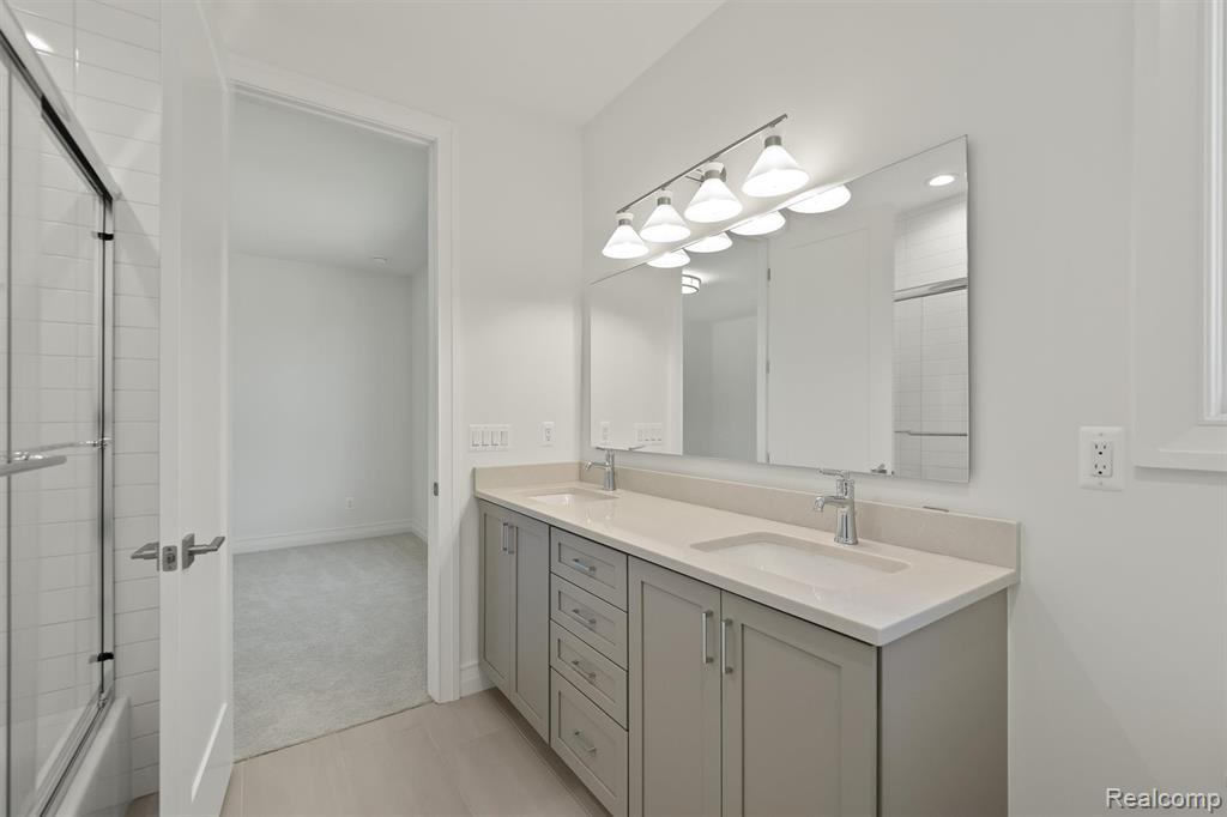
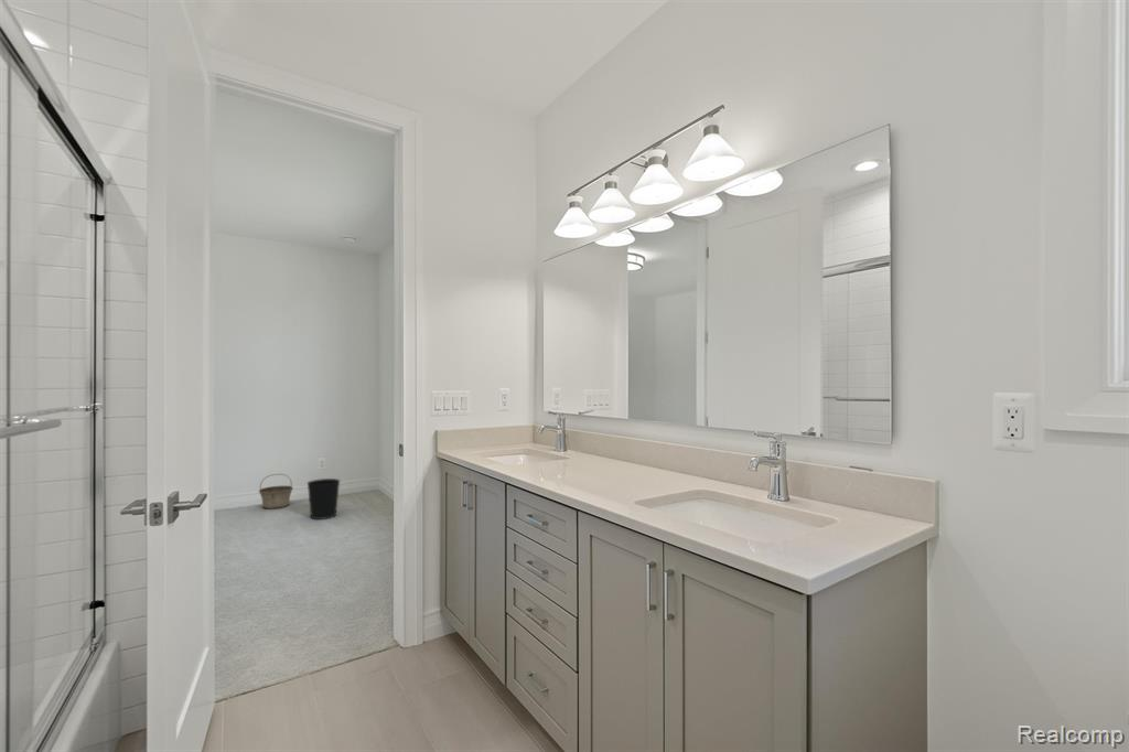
+ wastebasket [305,477,341,520]
+ basket [258,473,294,511]
